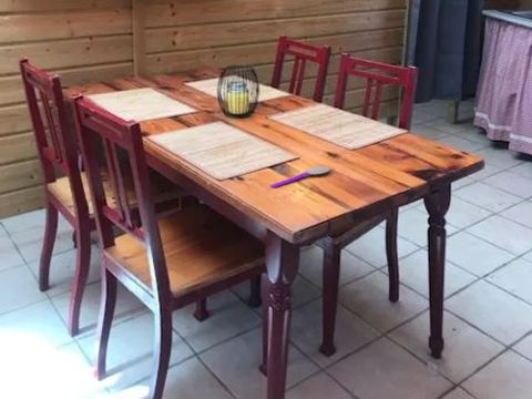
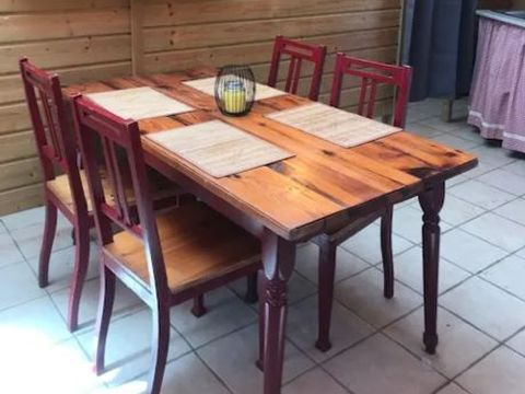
- spoon [269,165,331,190]
